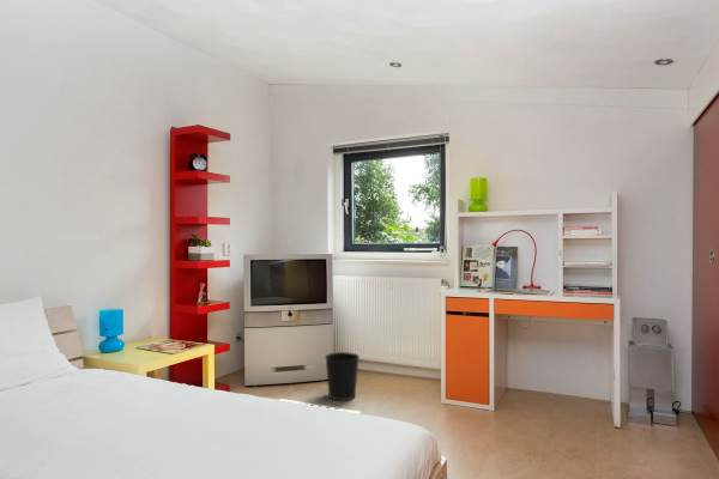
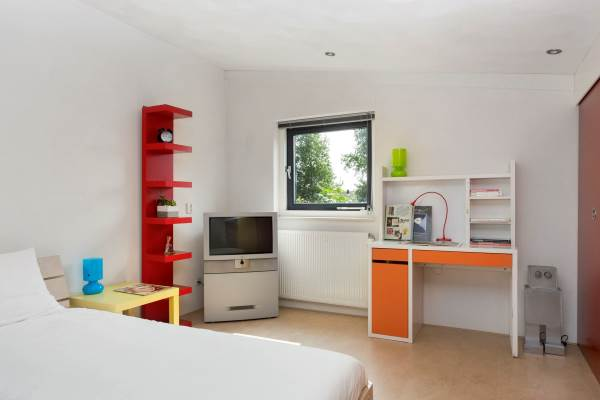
- wastebasket [324,351,361,402]
